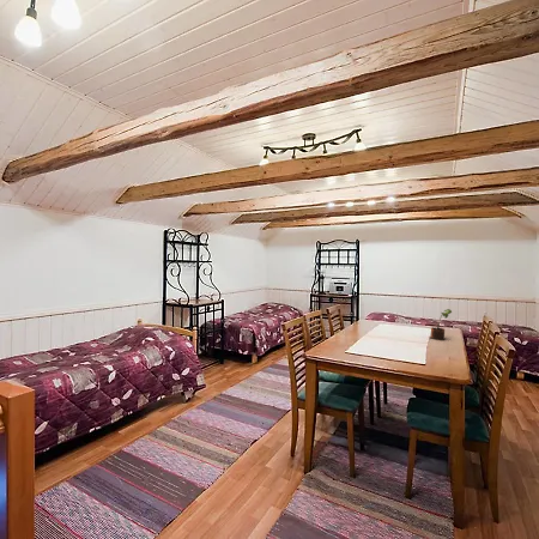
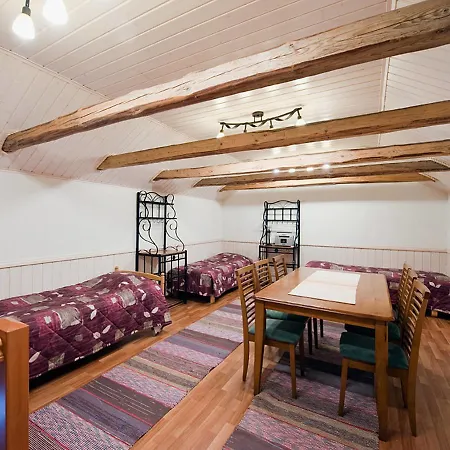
- potted plant [428,308,453,341]
